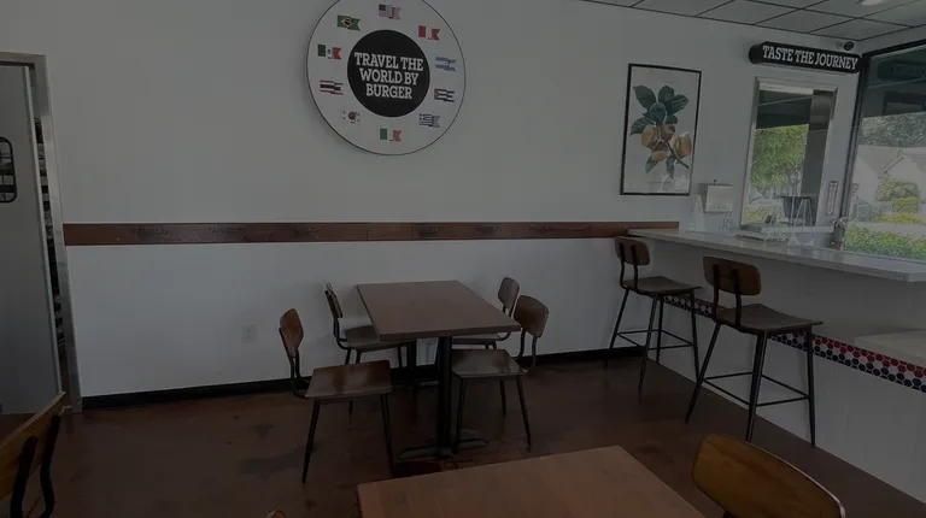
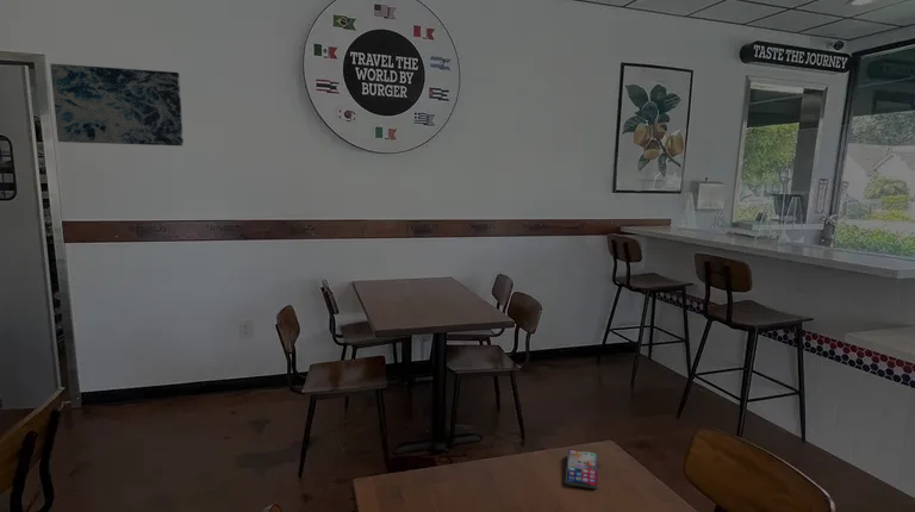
+ wall art [49,62,185,146]
+ smartphone [565,448,599,489]
